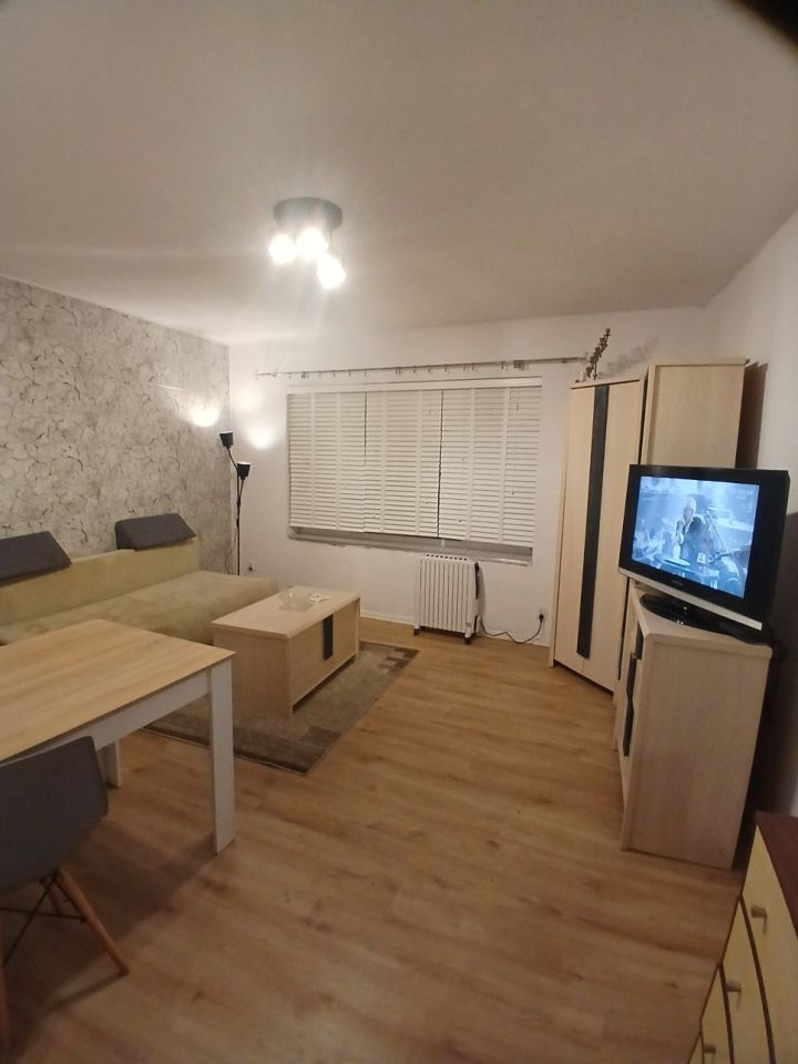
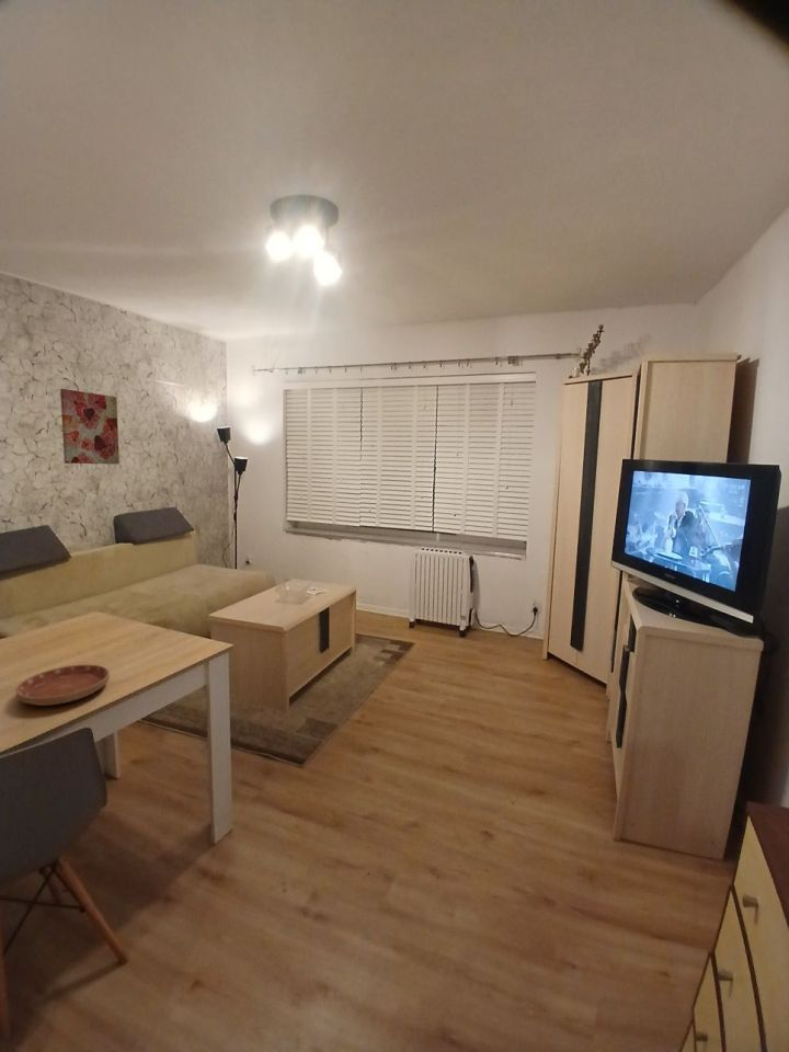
+ saucer [14,663,111,707]
+ wall art [59,388,121,466]
